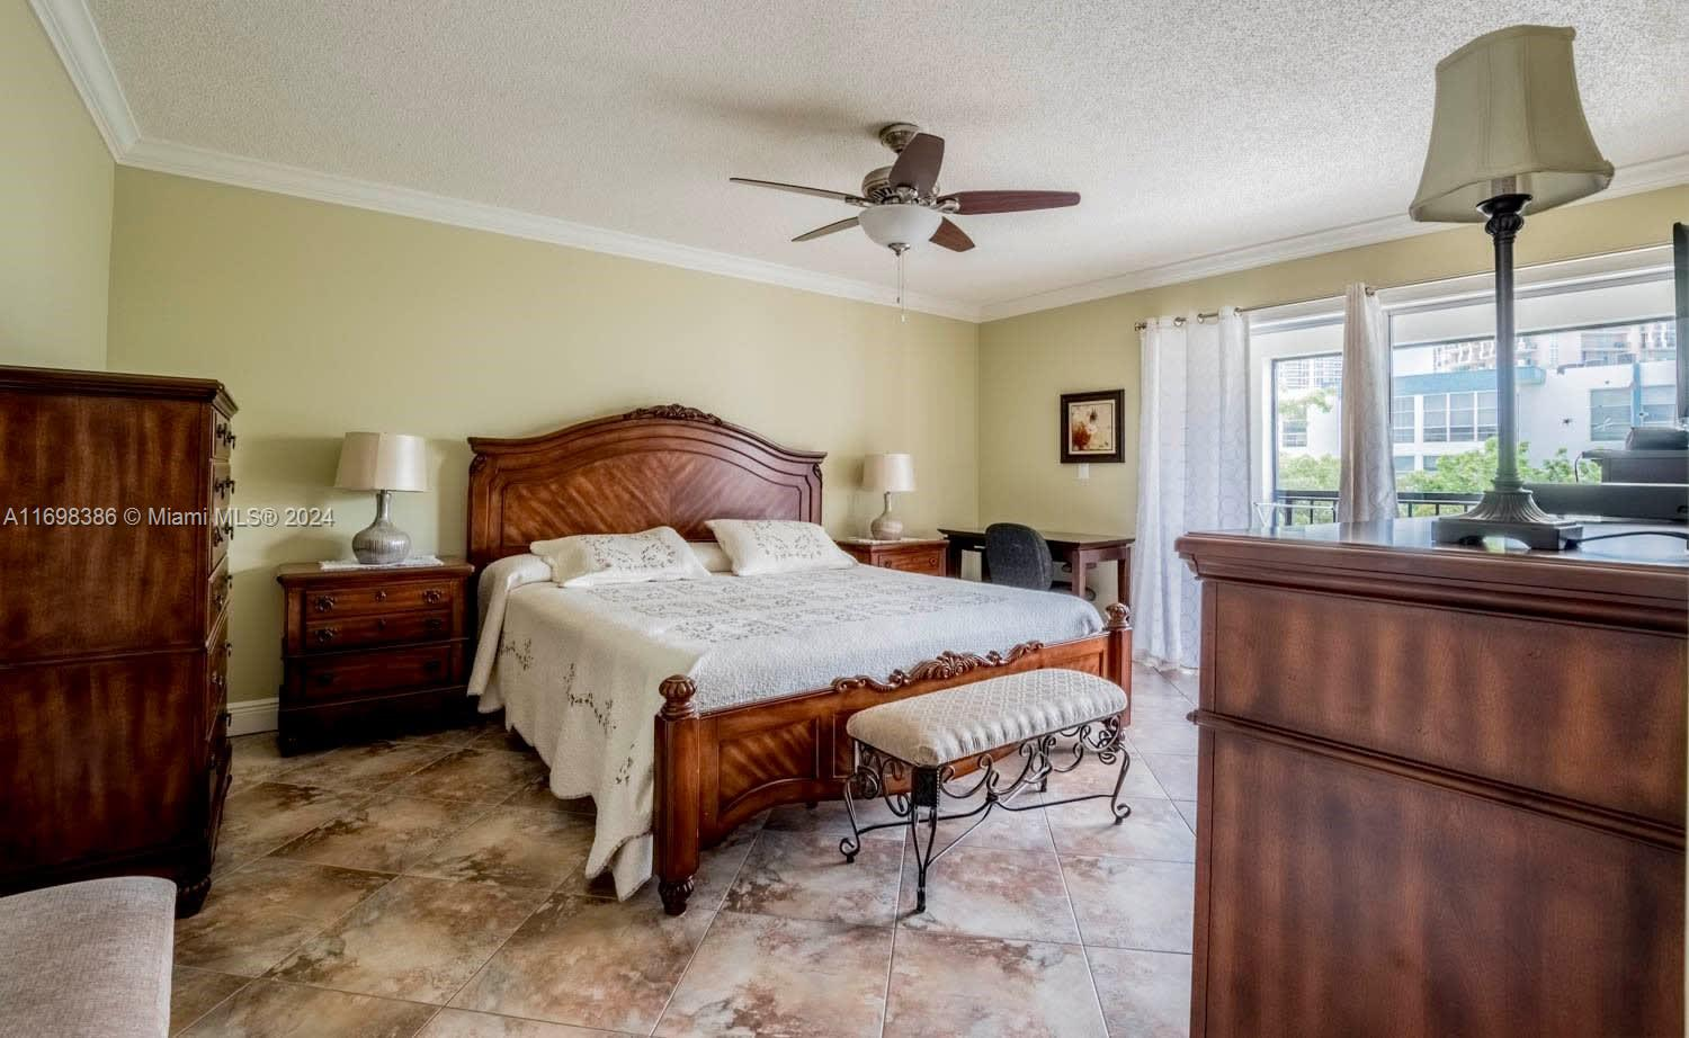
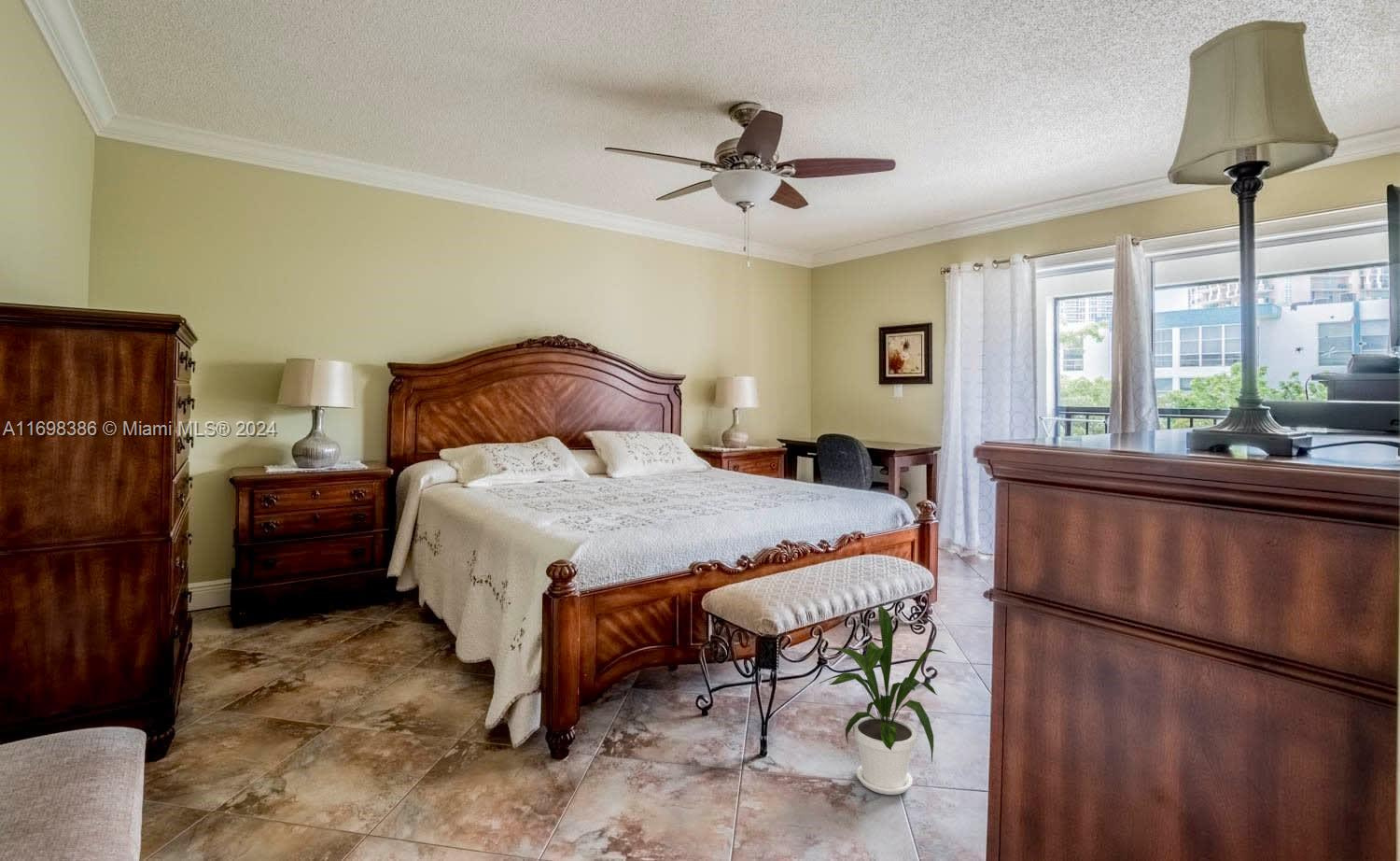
+ house plant [817,604,947,796]
